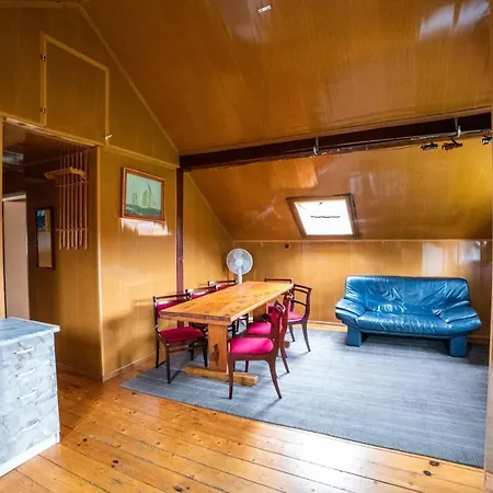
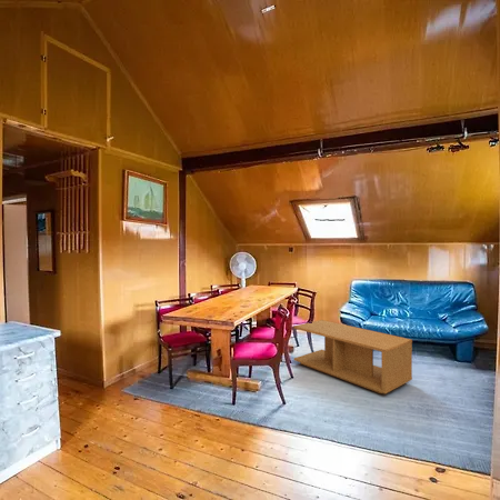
+ coffee table [292,319,413,394]
